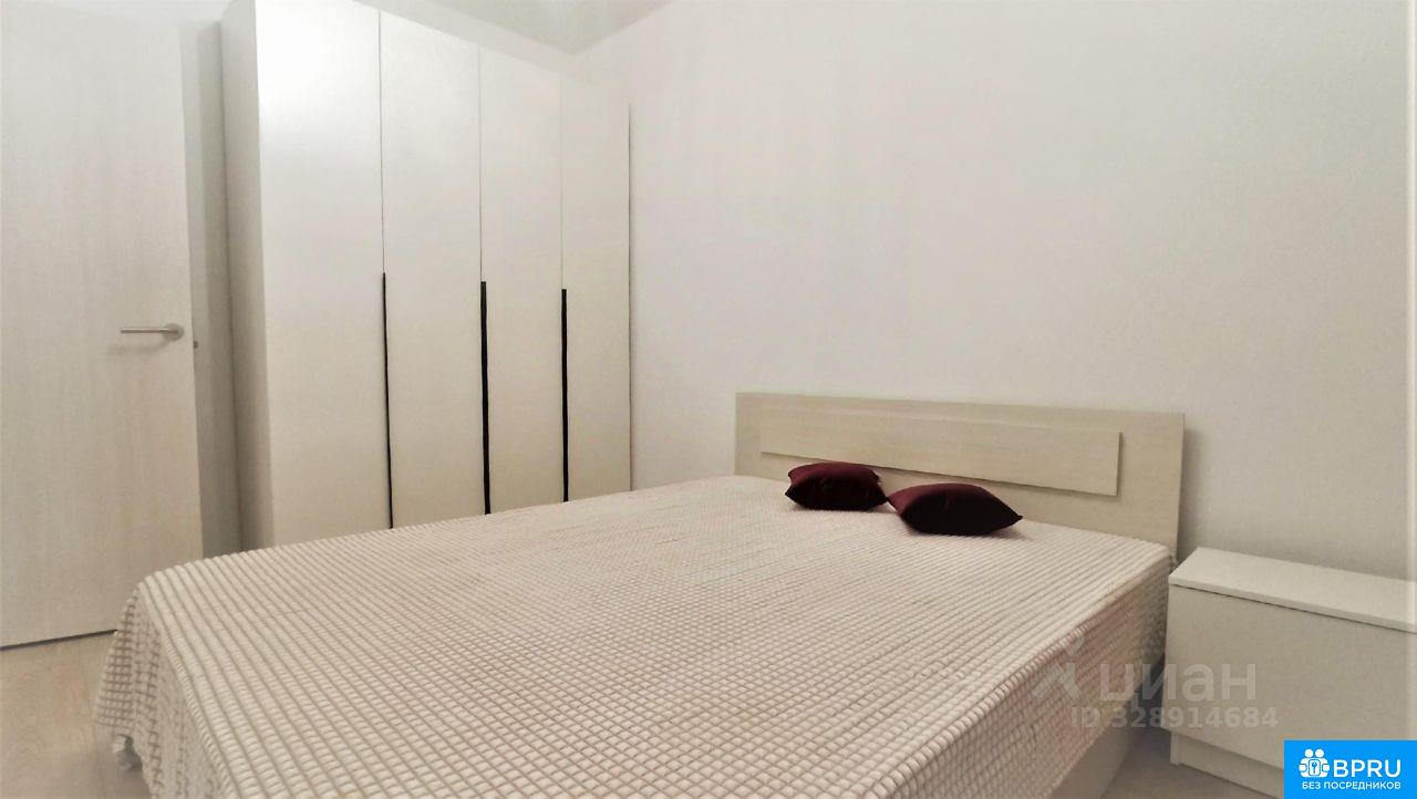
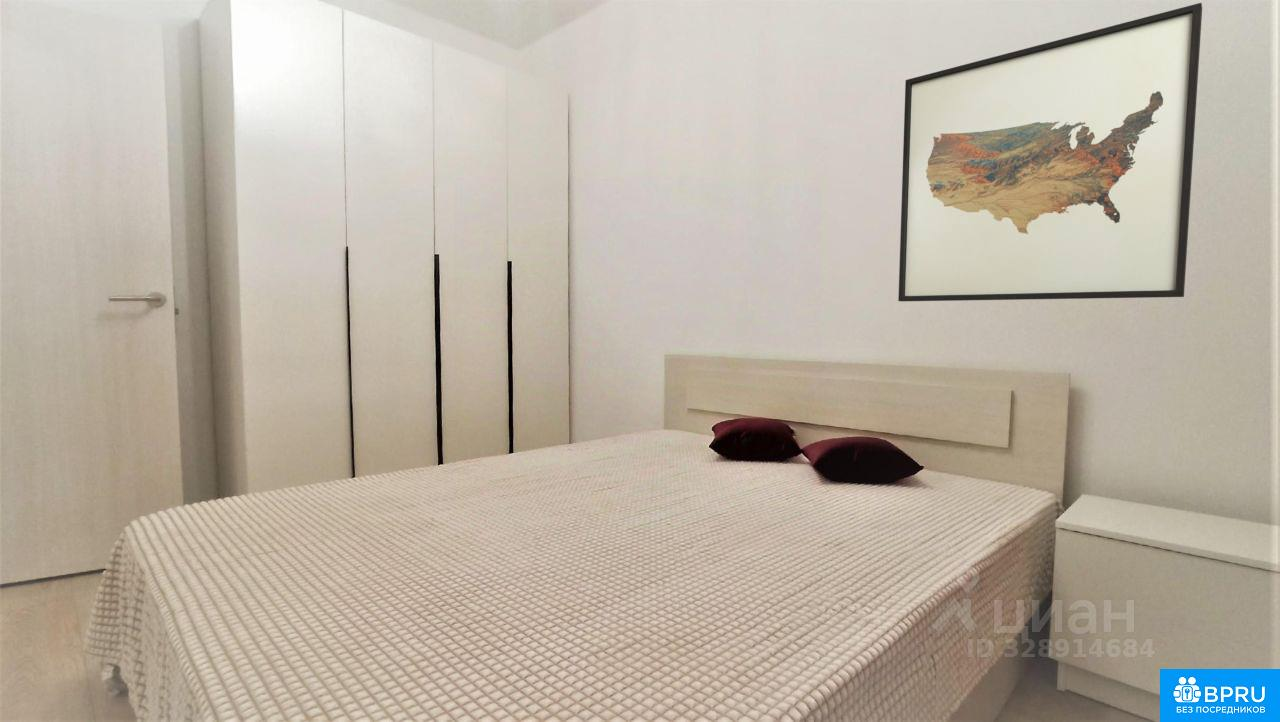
+ wall art [897,2,1203,302]
